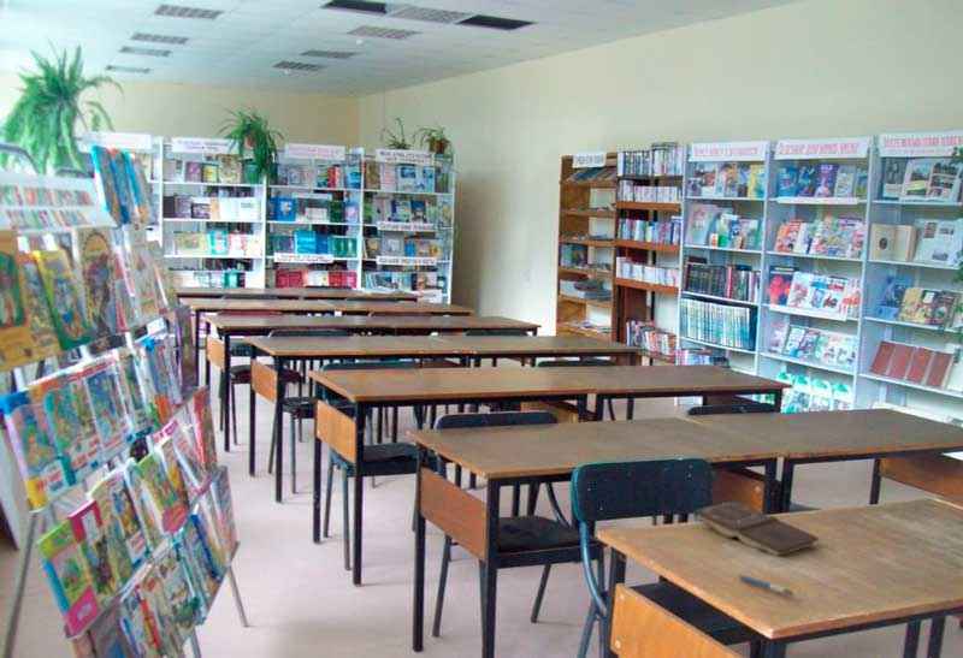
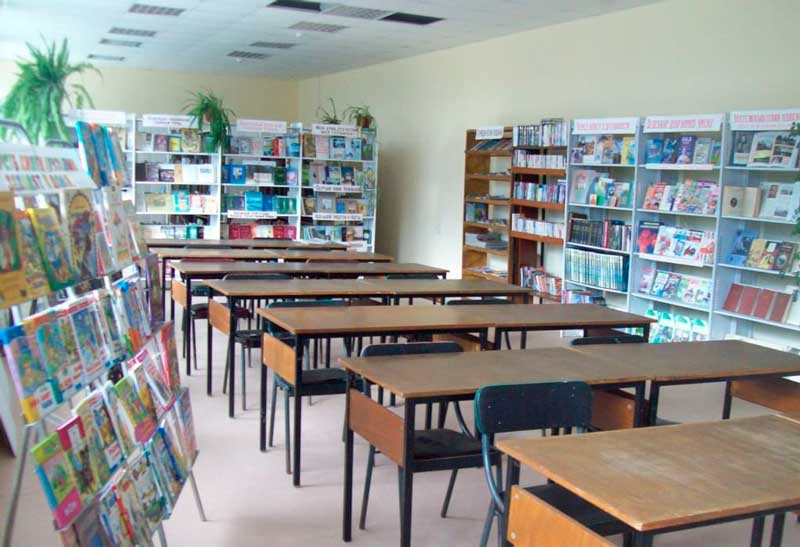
- pen [738,574,797,597]
- book [693,499,820,557]
